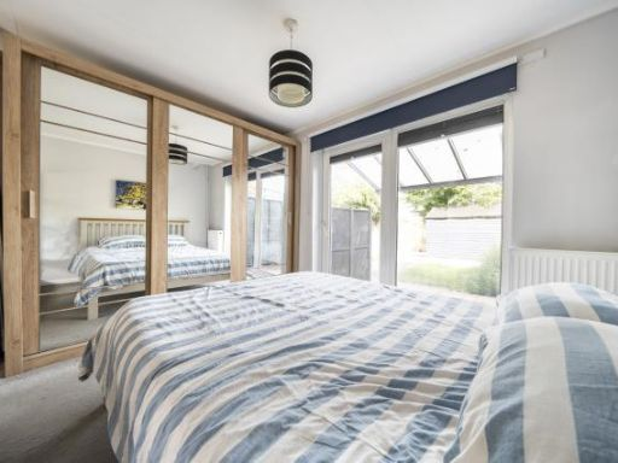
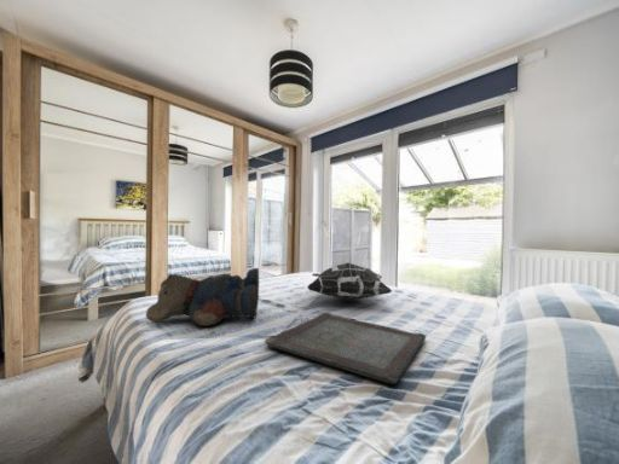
+ serving tray [264,311,427,385]
+ teddy bear [144,267,260,327]
+ decorative pillow [306,262,393,301]
